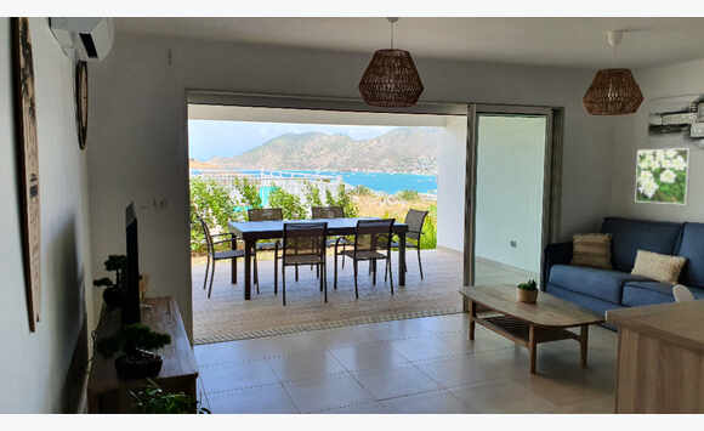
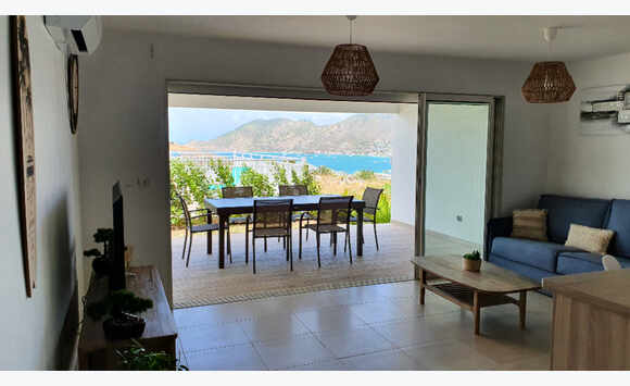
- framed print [634,147,692,205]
